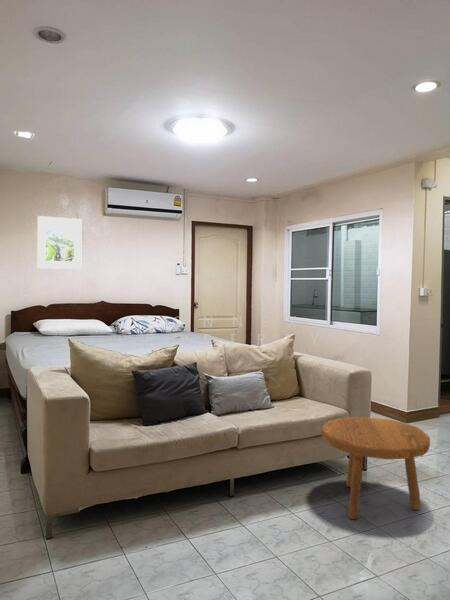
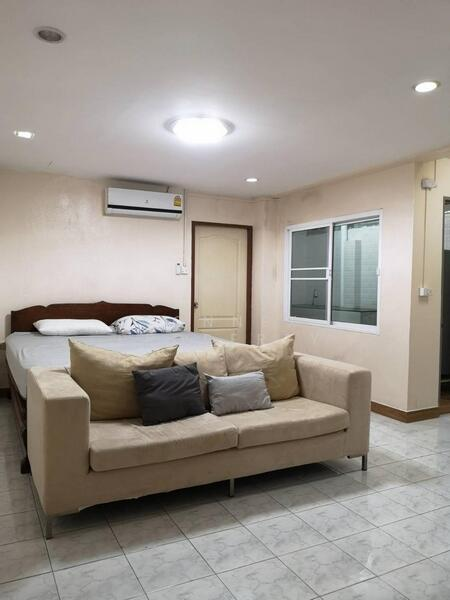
- footstool [321,416,431,520]
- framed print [37,215,82,270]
